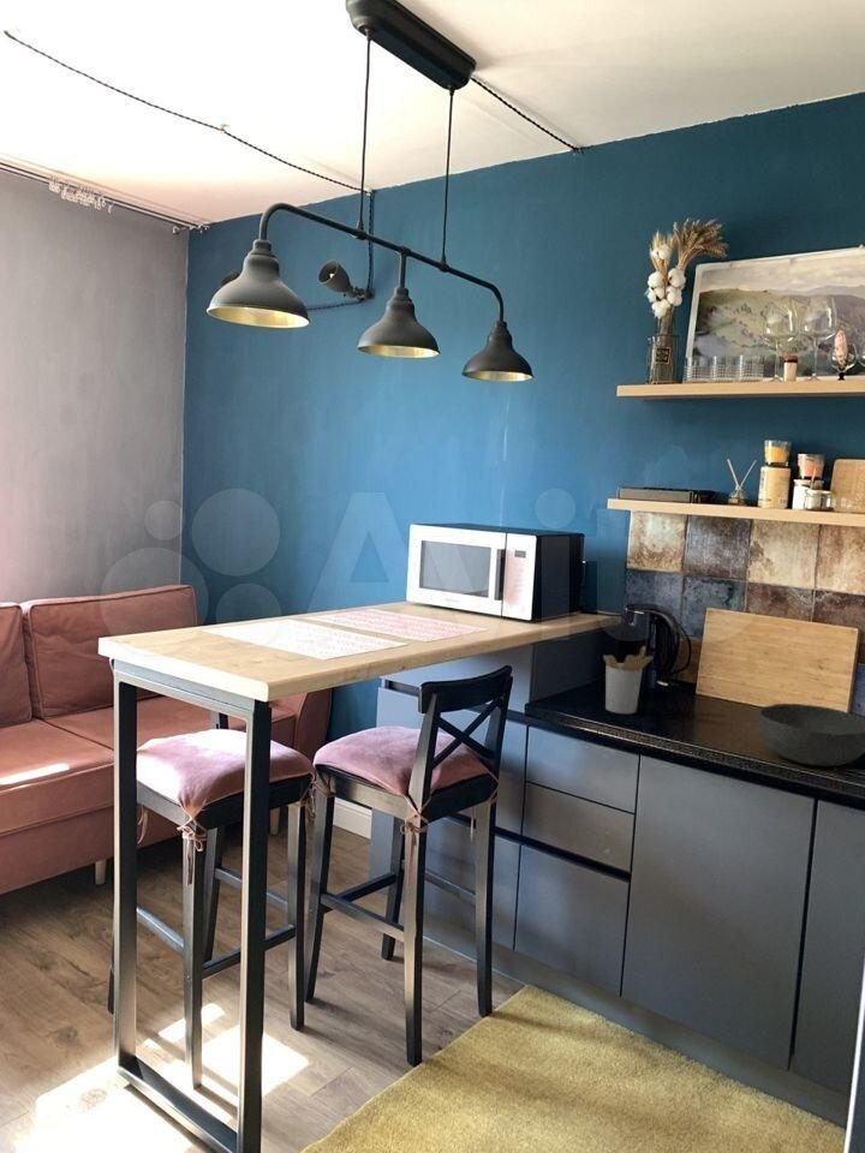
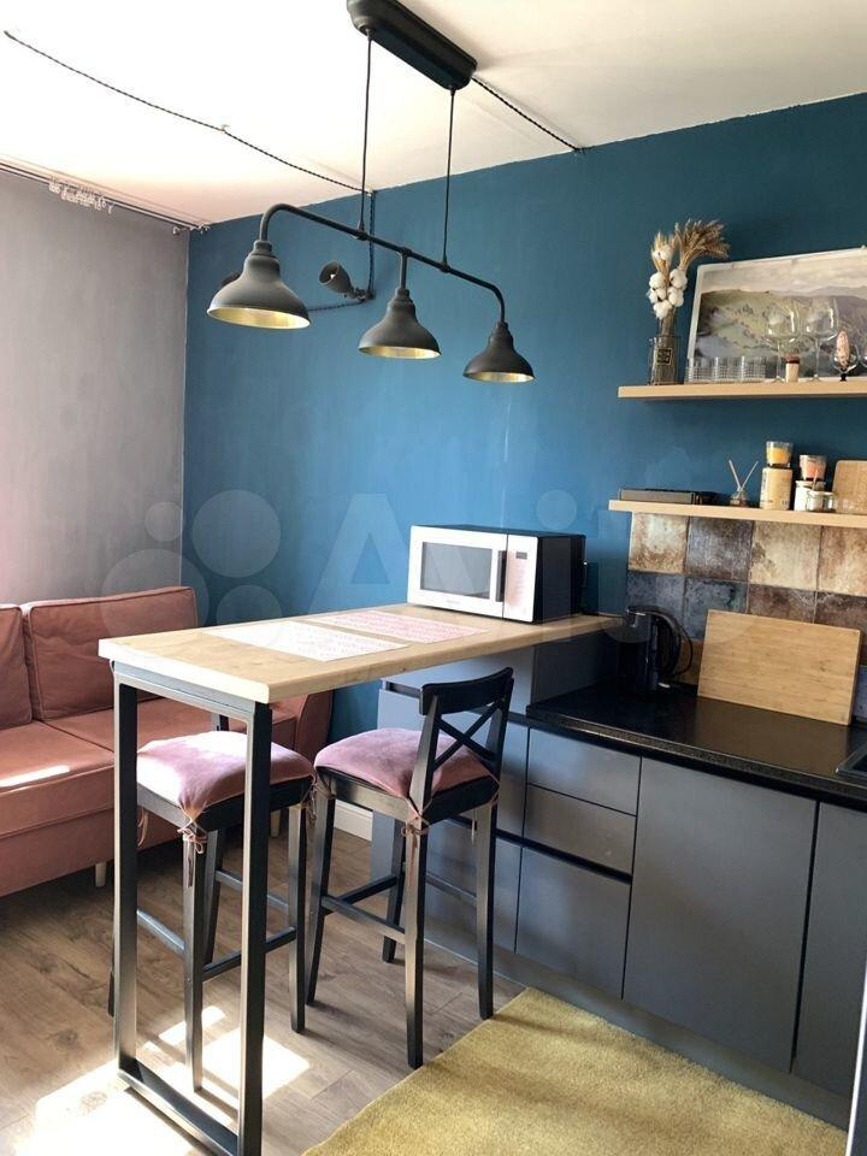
- utensil holder [602,645,655,715]
- bowl [757,703,865,767]
